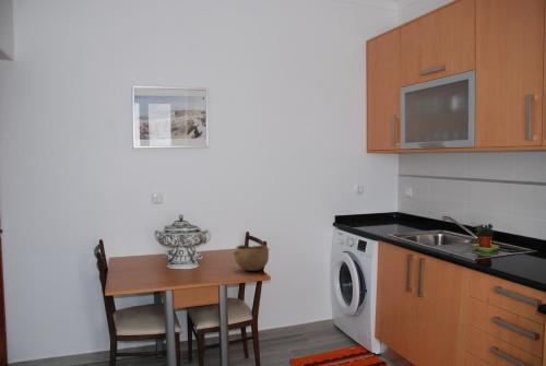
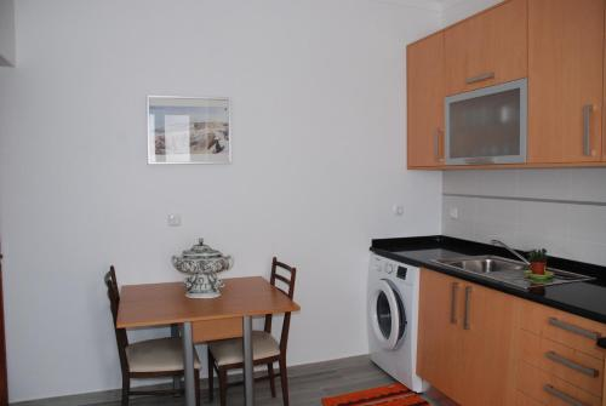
- bowl [232,244,270,272]
